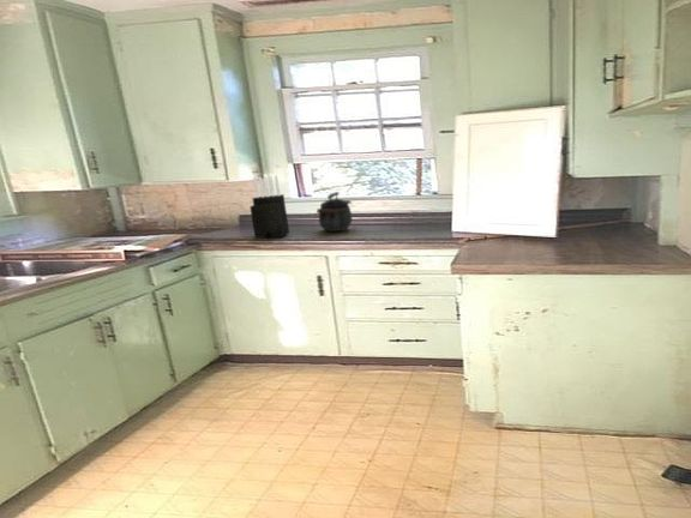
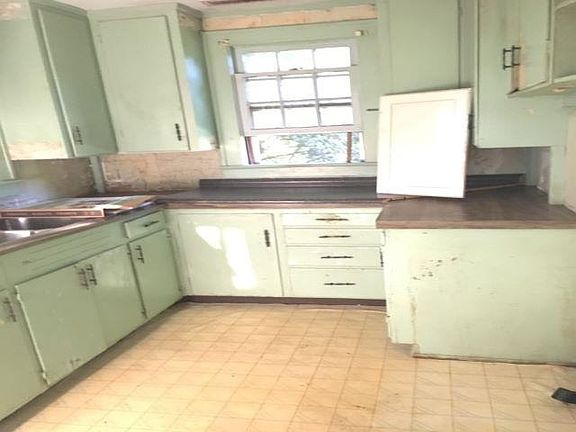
- knife block [248,174,290,240]
- kettle [316,191,354,233]
